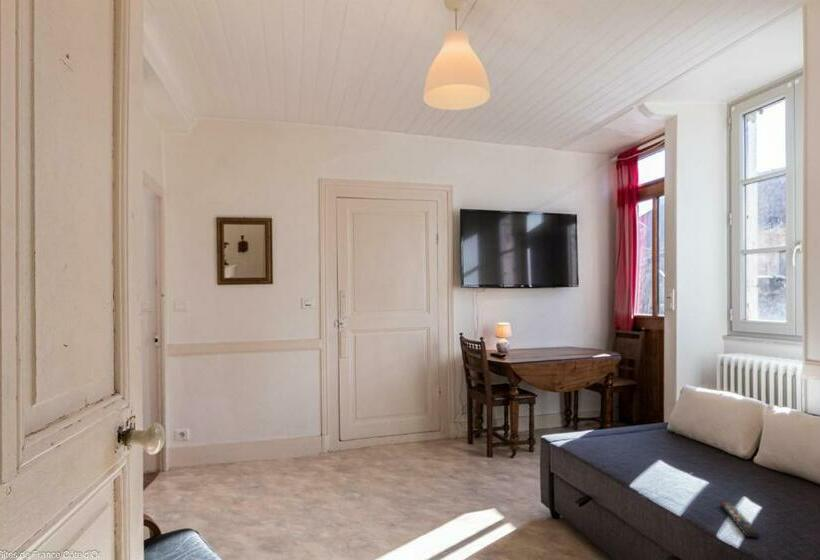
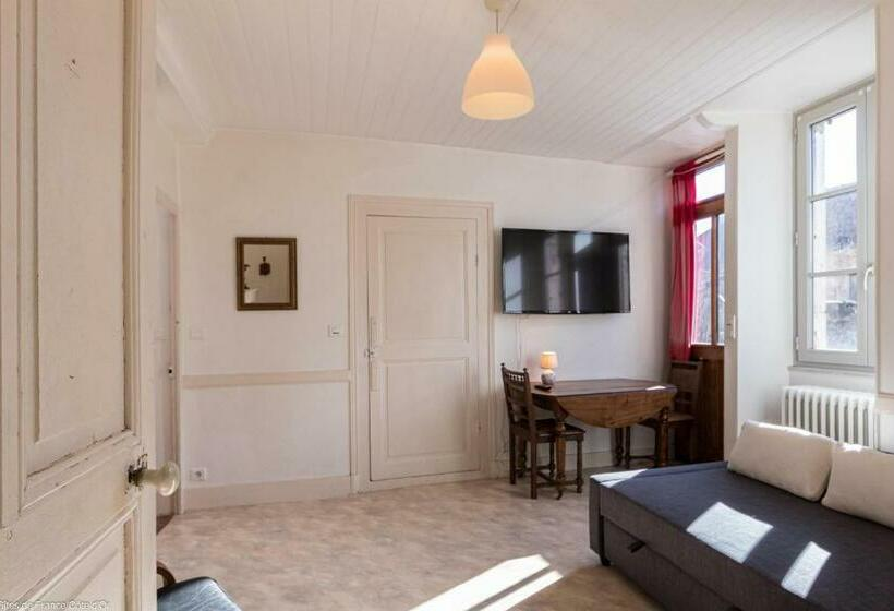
- remote control [719,501,760,539]
